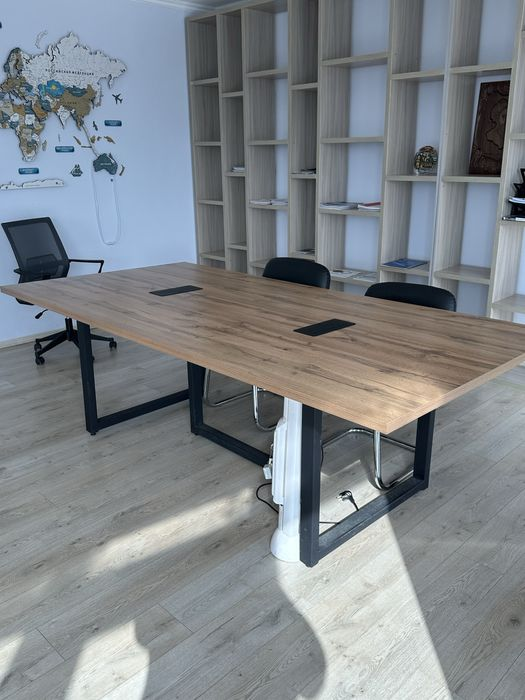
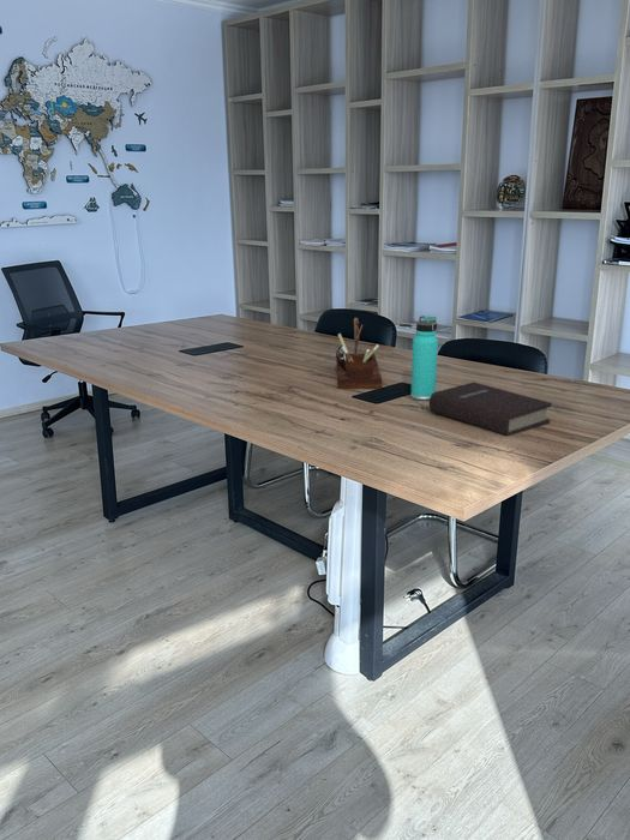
+ desk organizer [334,317,383,390]
+ book [428,382,553,437]
+ thermos bottle [409,314,439,401]
